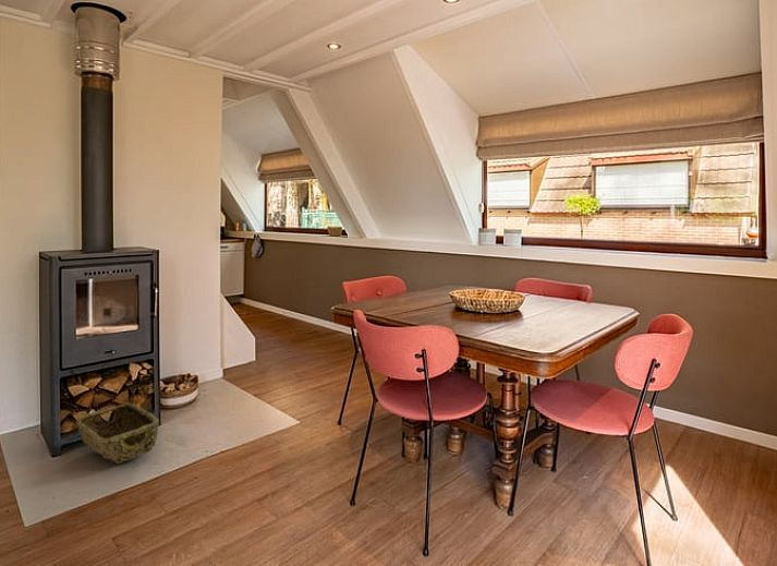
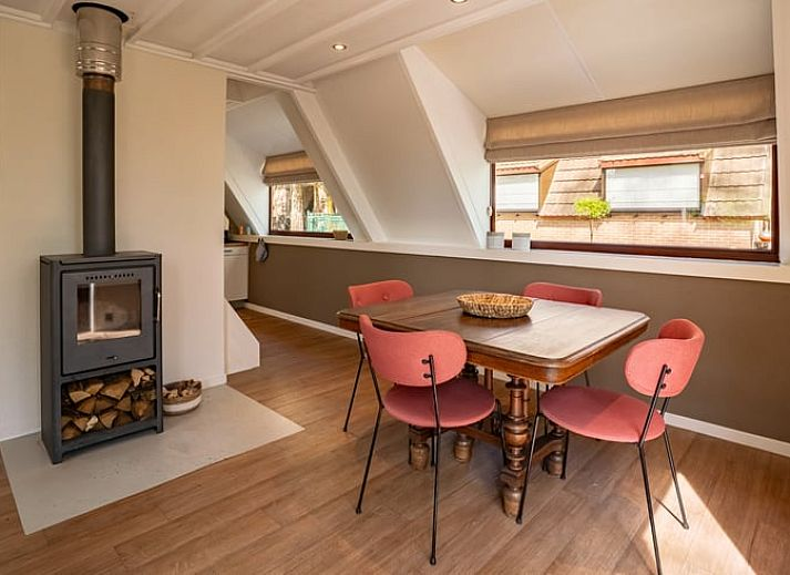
- woven basket [75,402,160,465]
